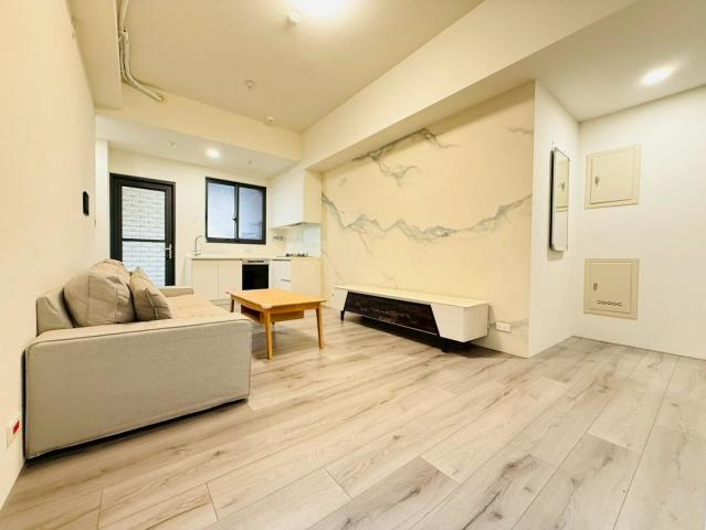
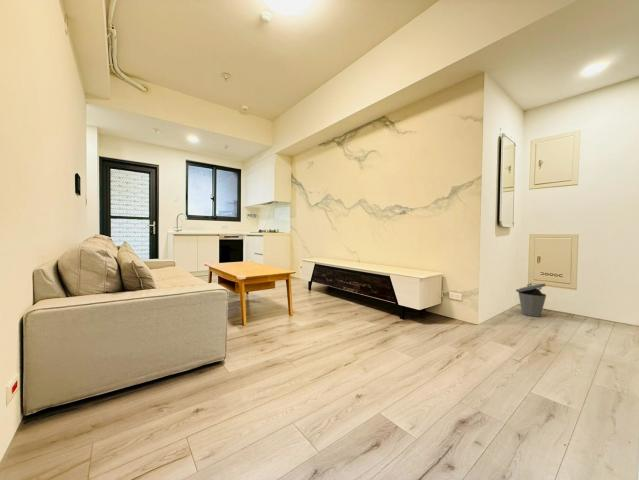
+ trash can [515,283,547,318]
